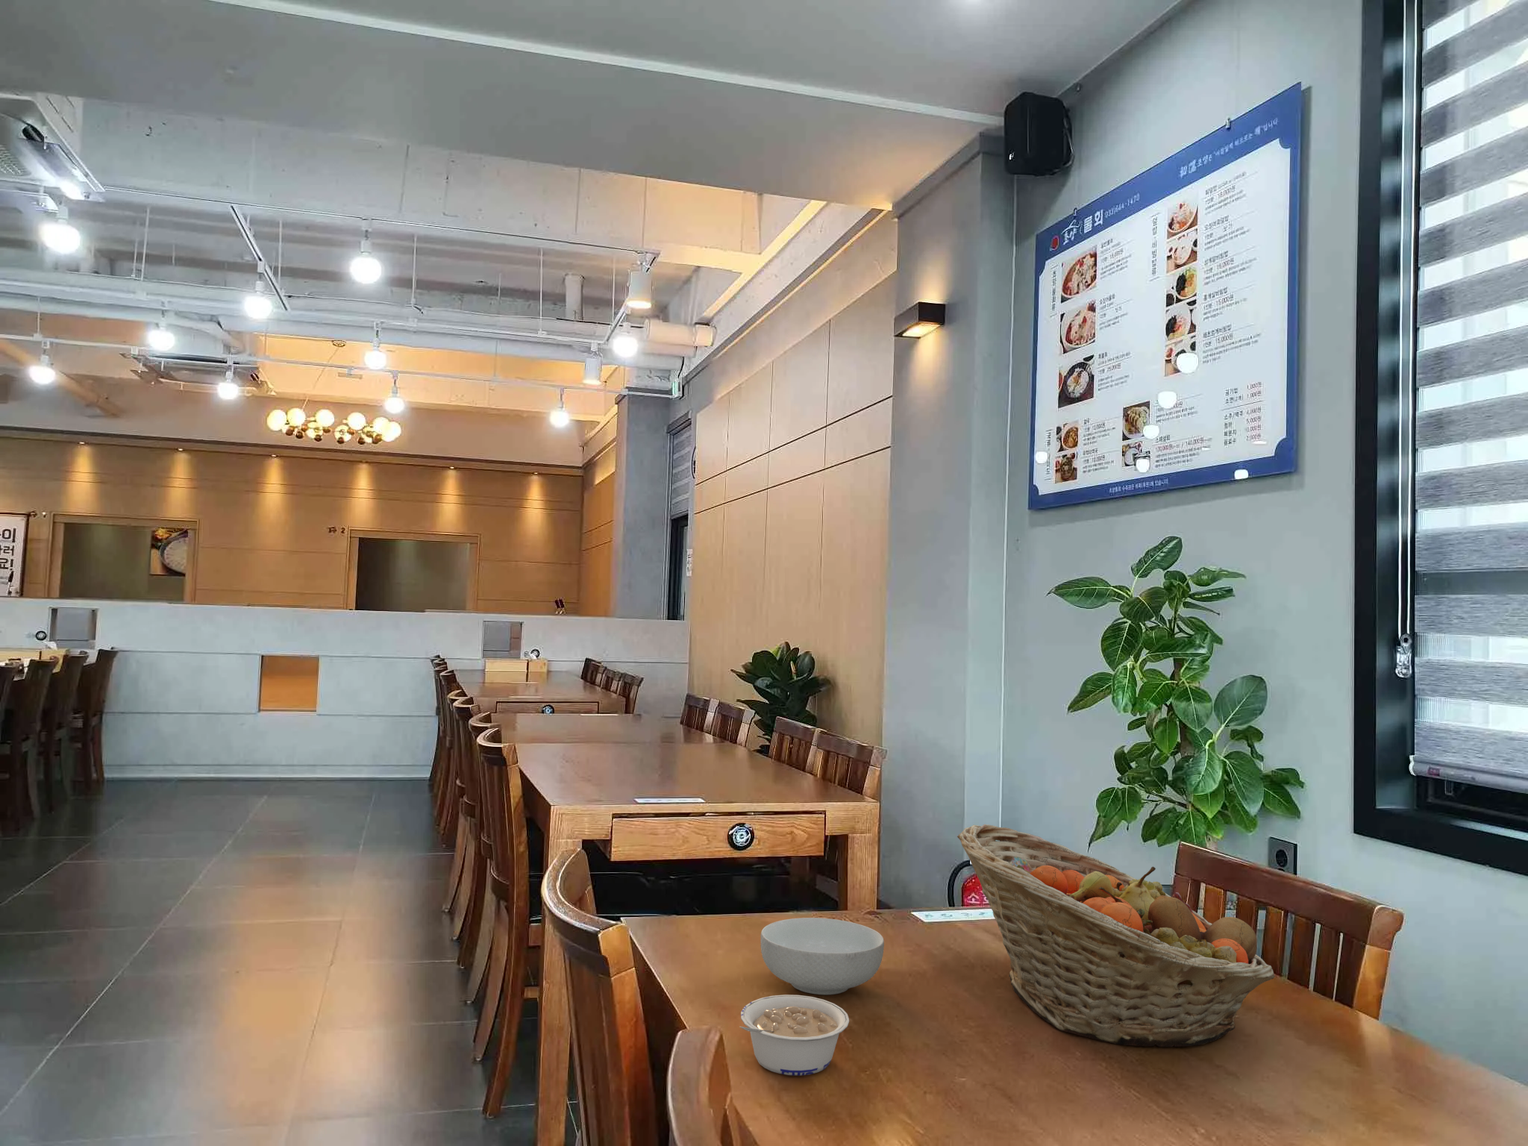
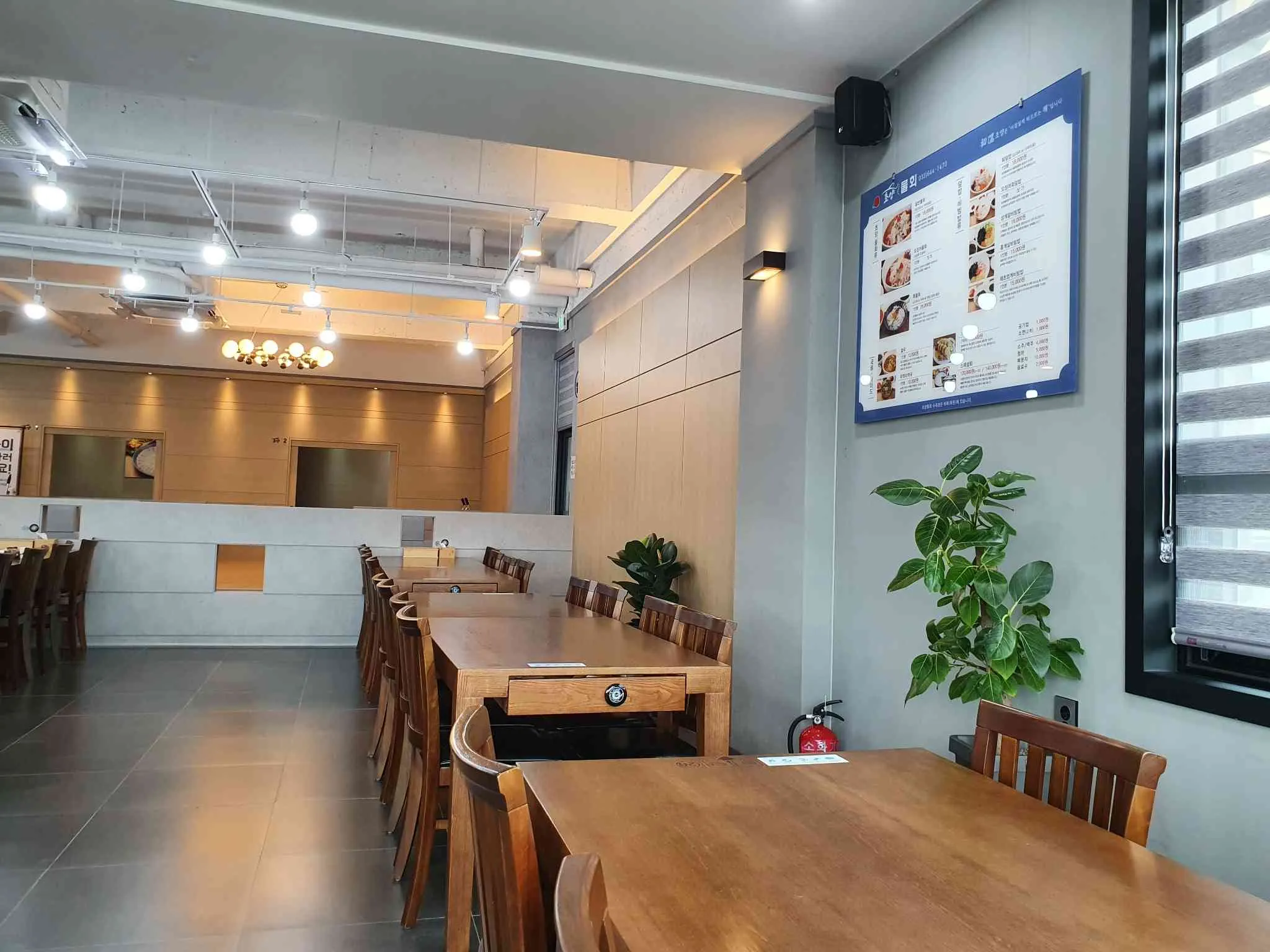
- legume [740,994,849,1076]
- cereal bowl [759,917,884,996]
- fruit basket [957,823,1275,1047]
